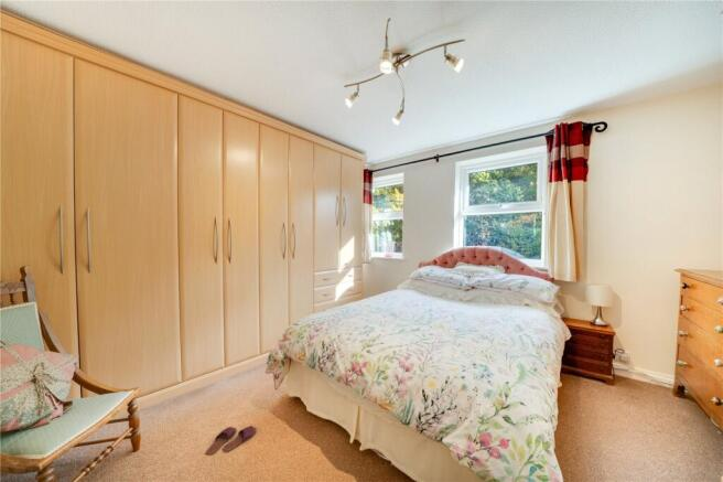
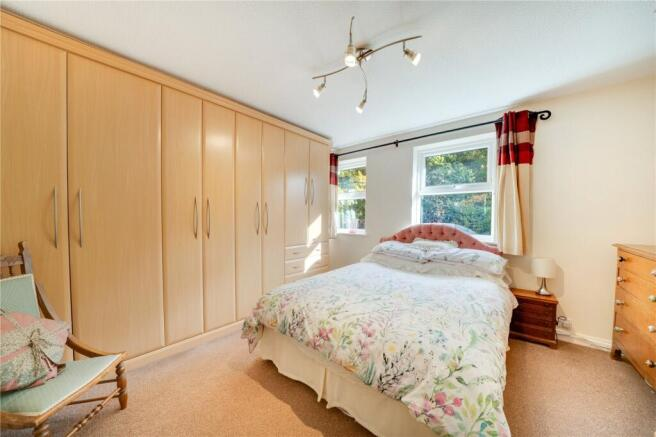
- slippers [205,425,258,456]
